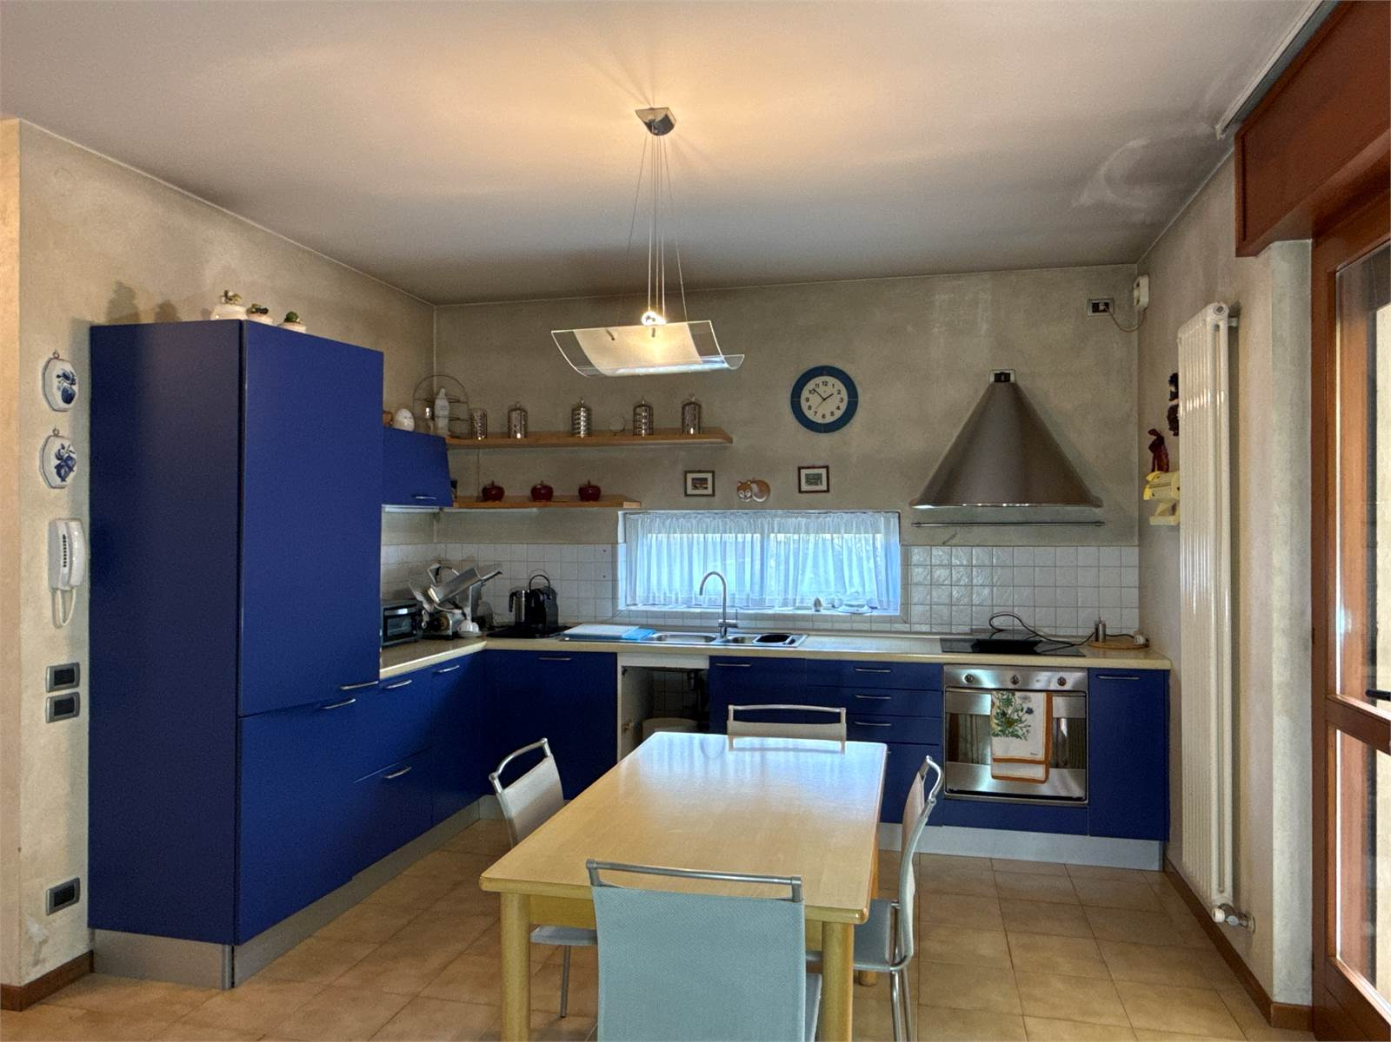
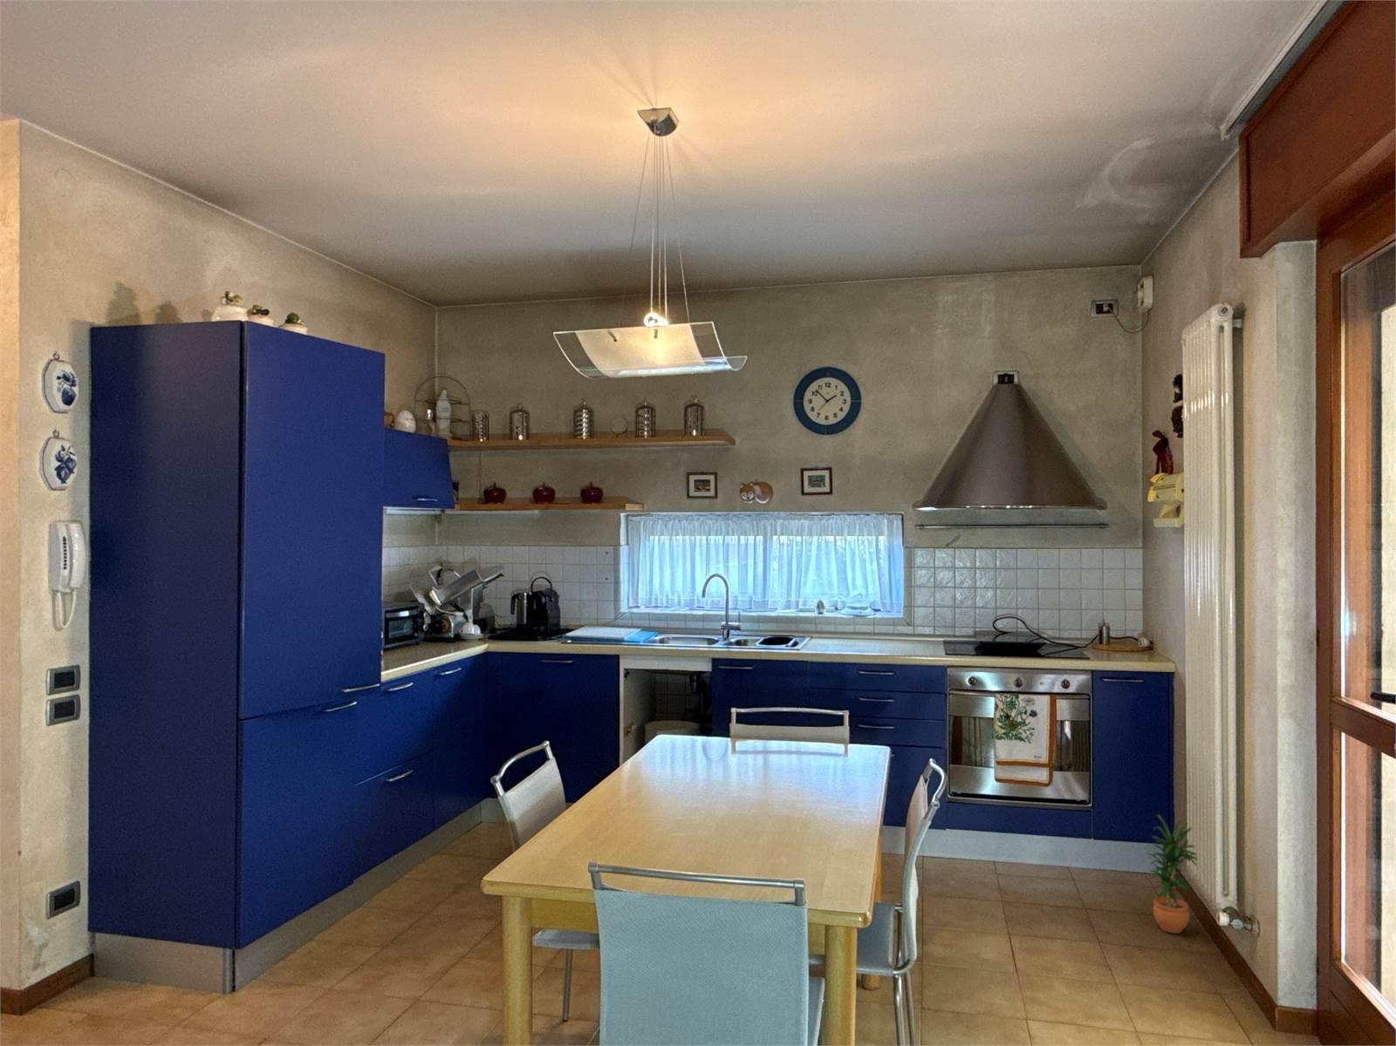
+ potted plant [1146,814,1199,934]
